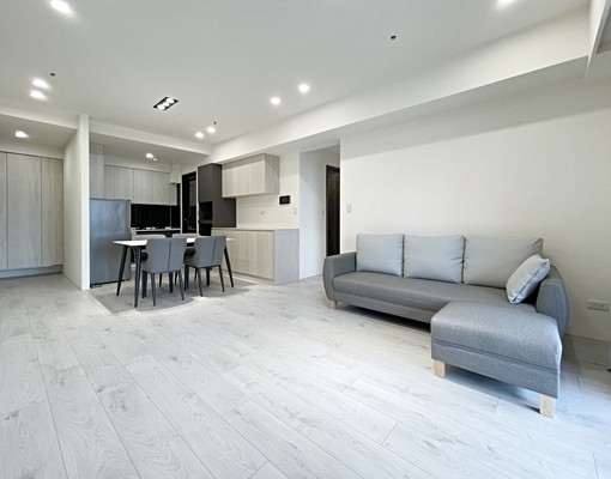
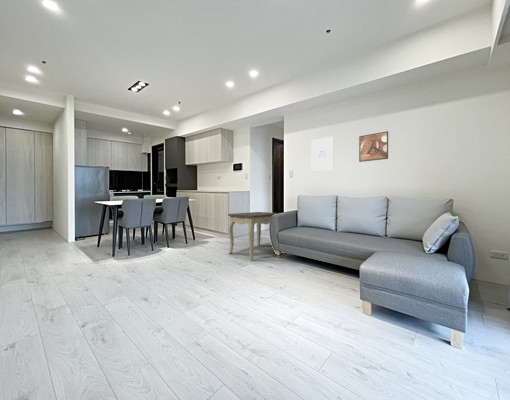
+ wall art [311,135,334,172]
+ side table [227,211,280,260]
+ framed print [358,130,389,163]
